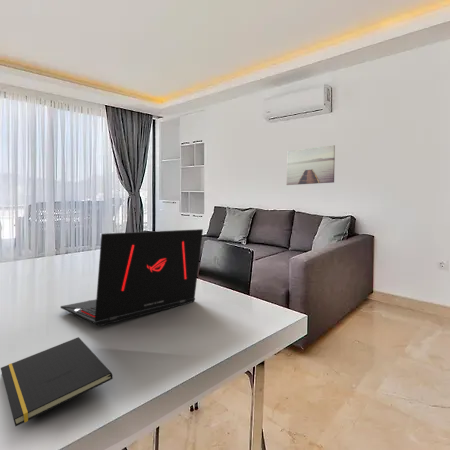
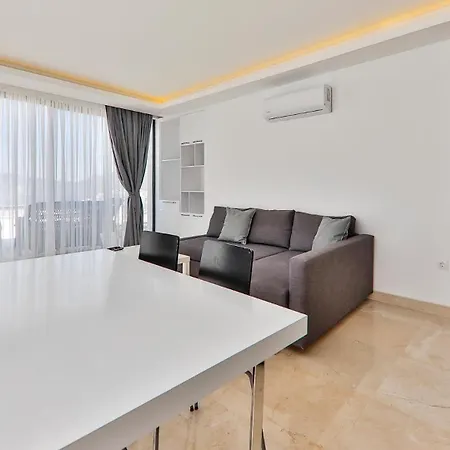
- laptop [60,228,204,327]
- wall art [286,144,336,186]
- notepad [0,336,114,427]
